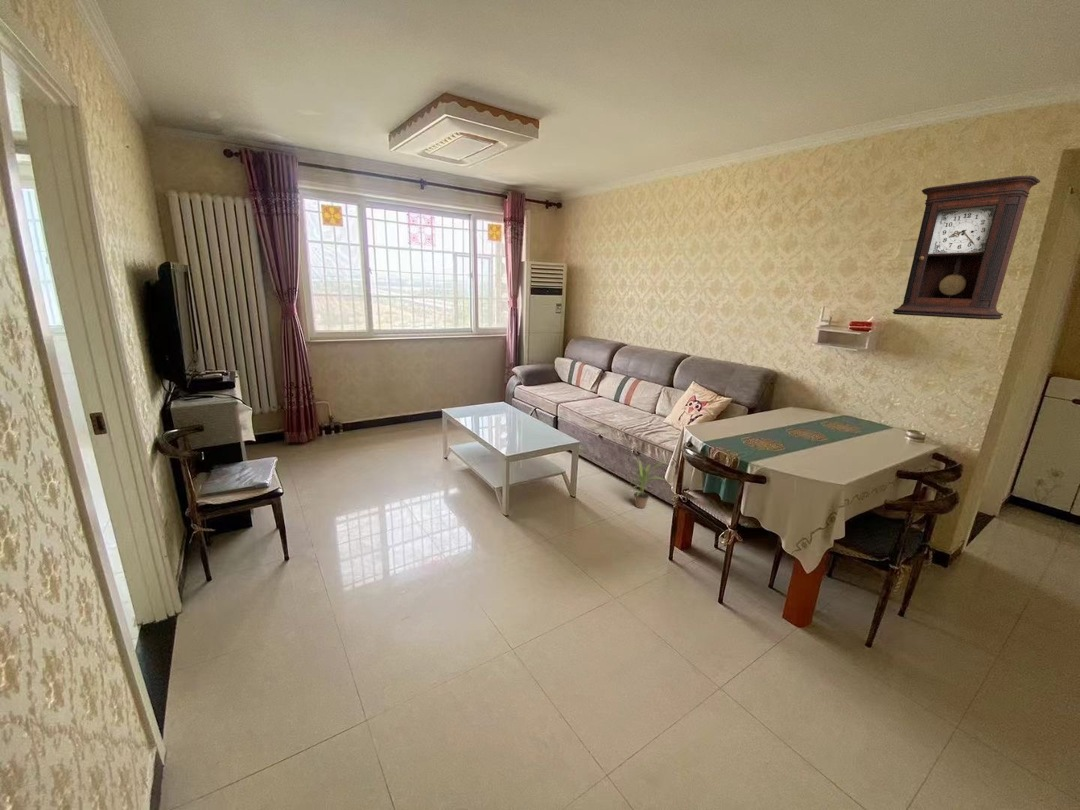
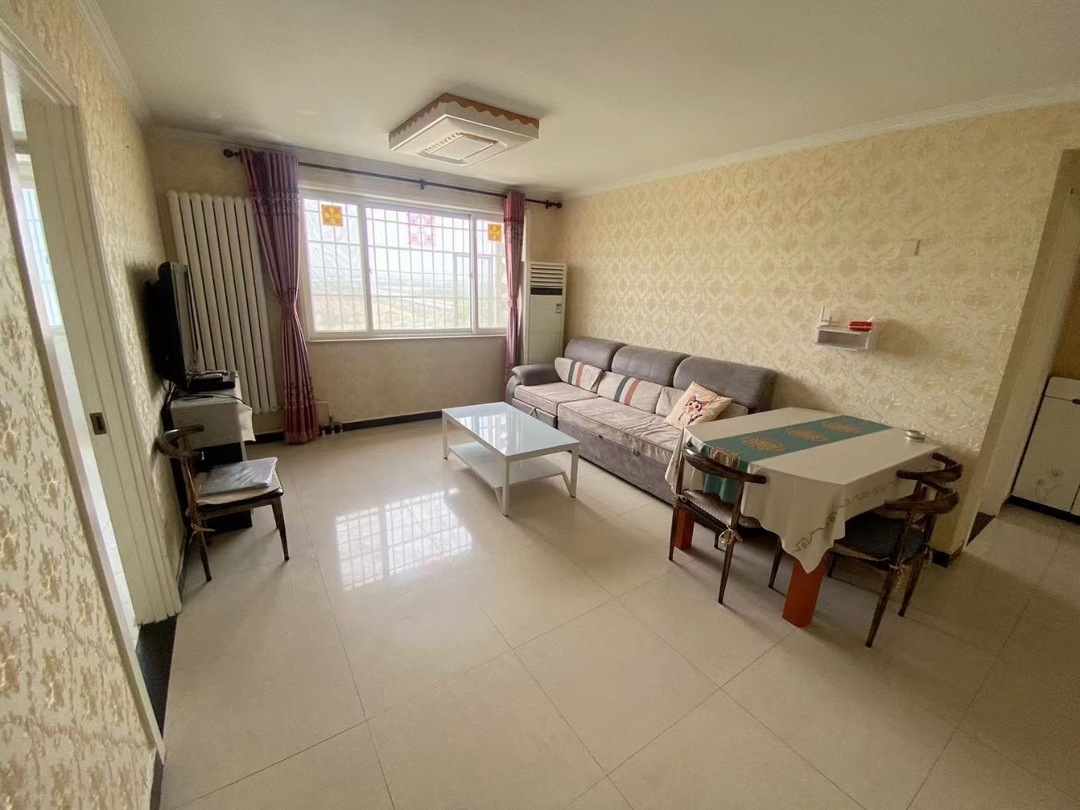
- pendulum clock [892,174,1041,320]
- potted plant [628,459,667,509]
